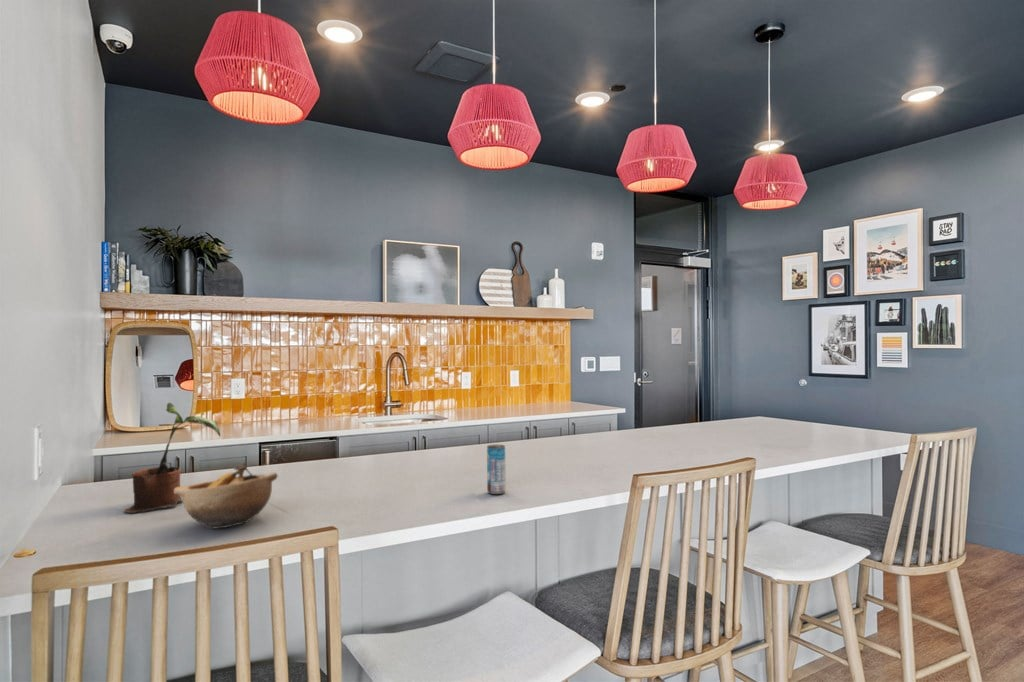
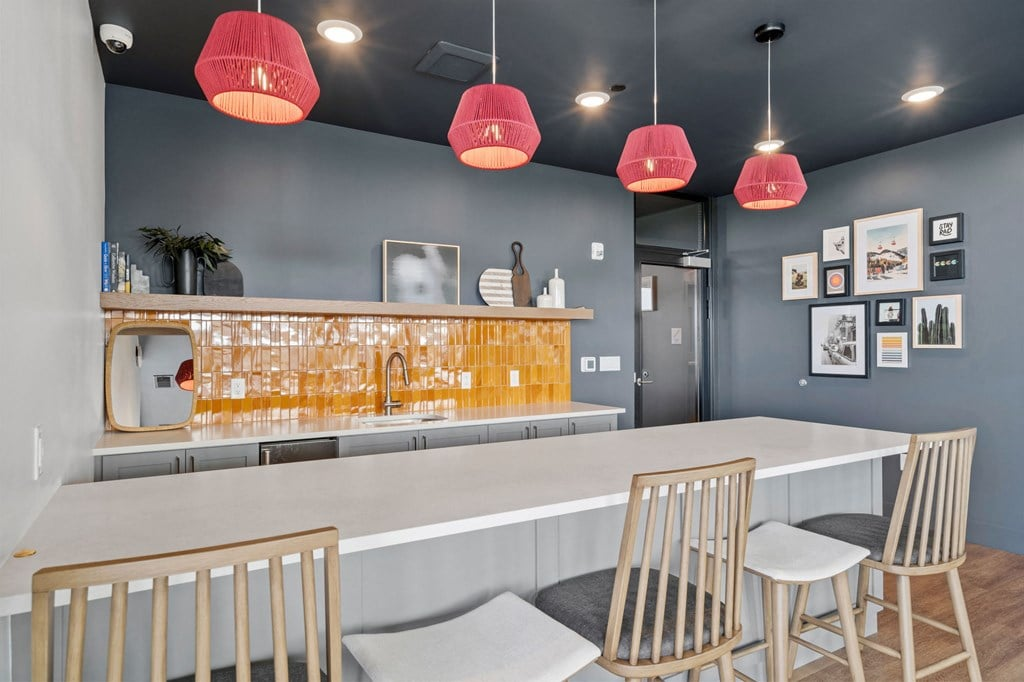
- potted plant [123,402,222,514]
- bowl [174,462,279,529]
- beverage can [486,444,507,495]
